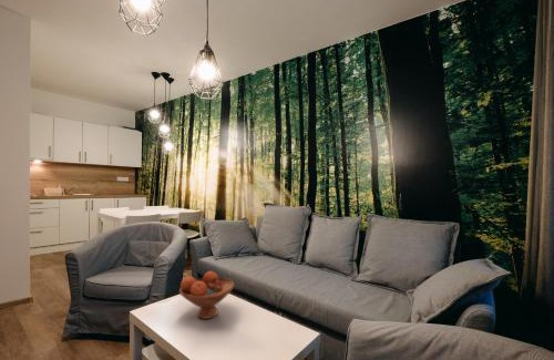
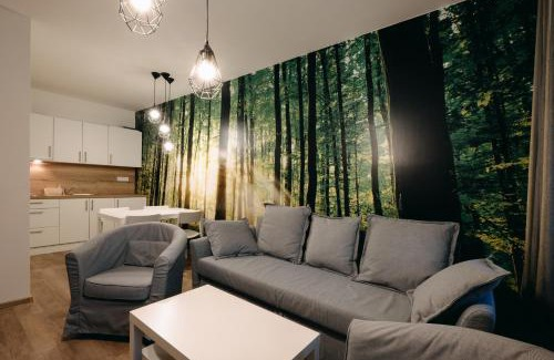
- fruit bowl [178,270,236,320]
